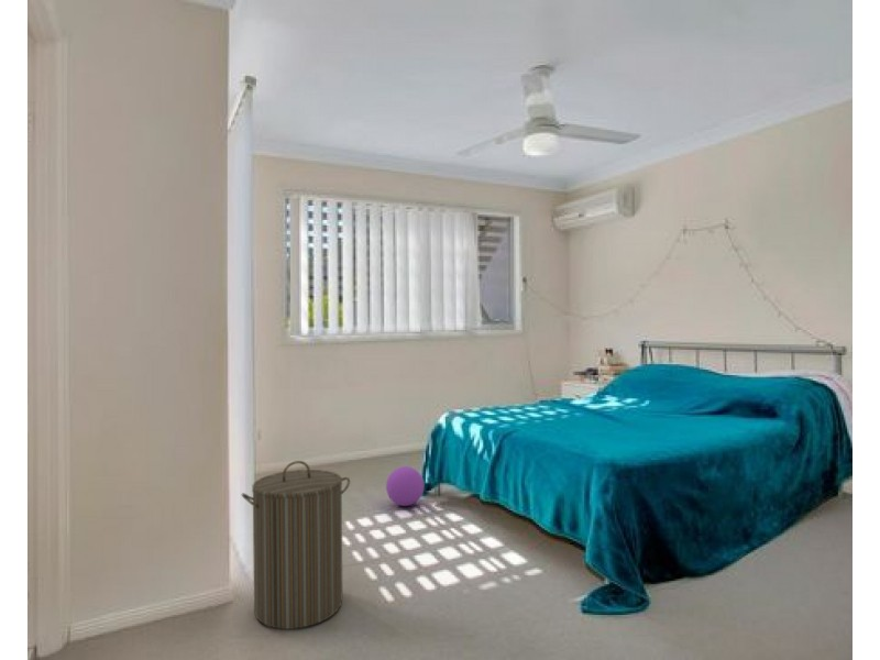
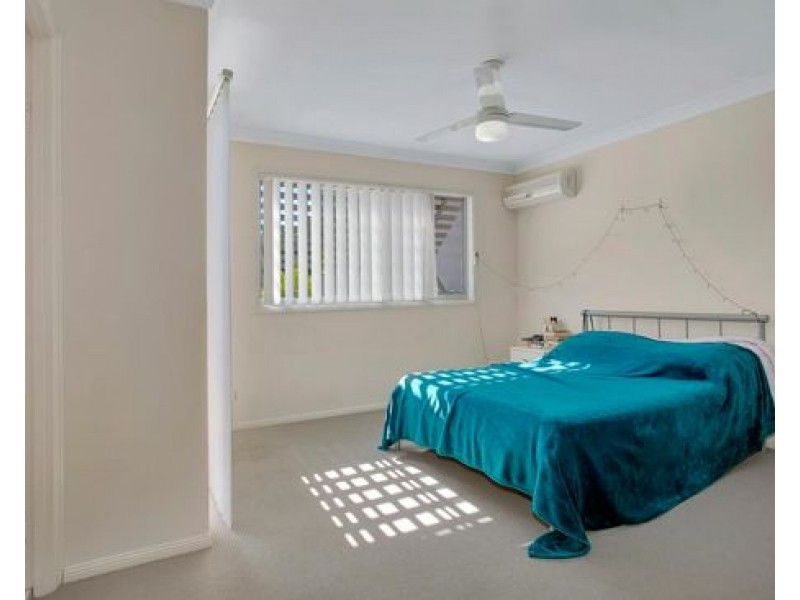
- laundry hamper [241,460,351,630]
- ball [385,465,426,507]
